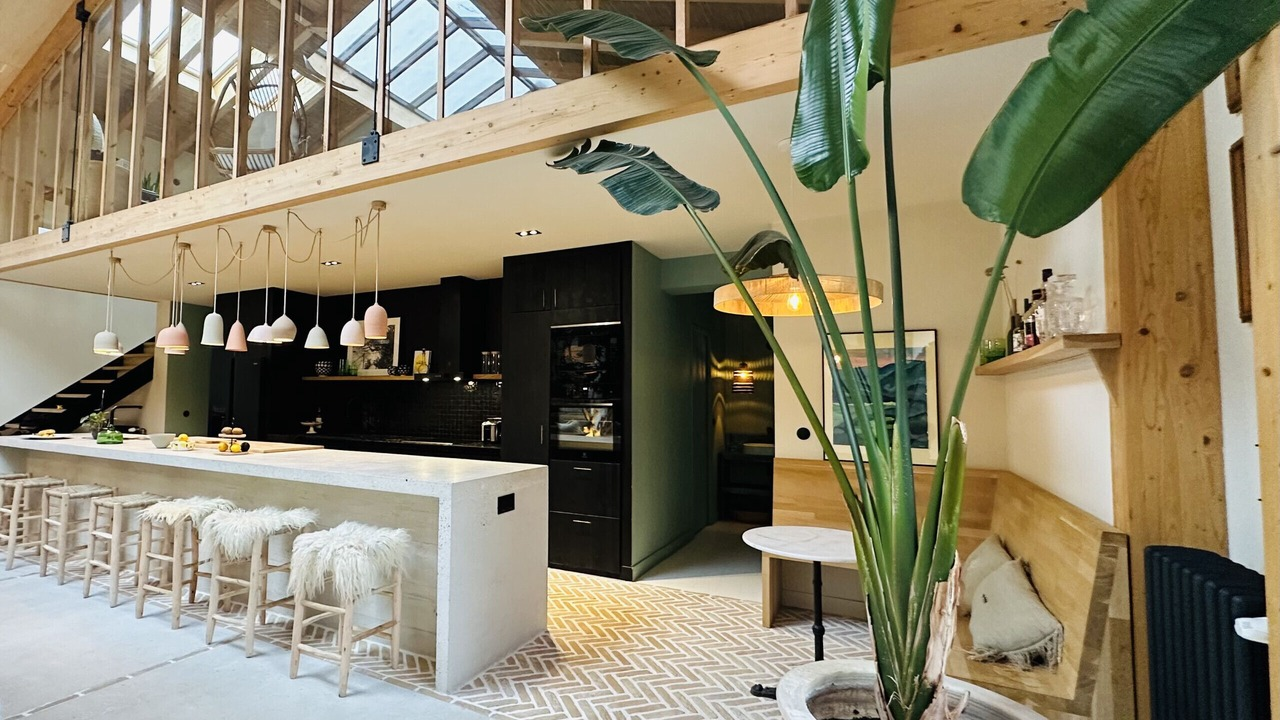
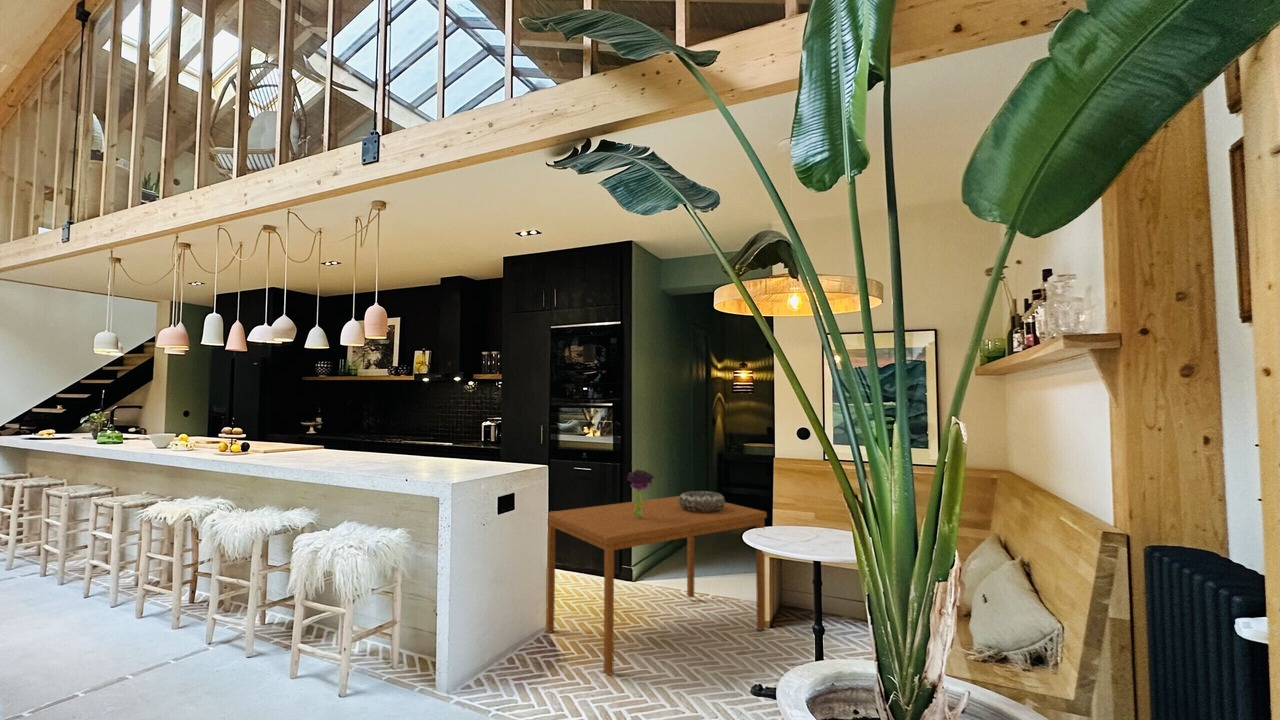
+ dining table [545,495,768,676]
+ bouquet [626,469,655,518]
+ decorative bowl [679,490,726,512]
